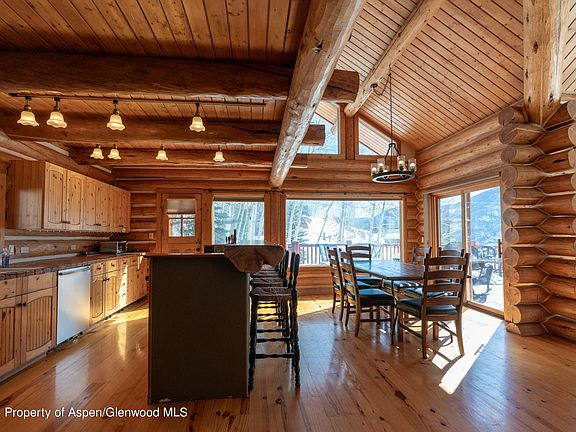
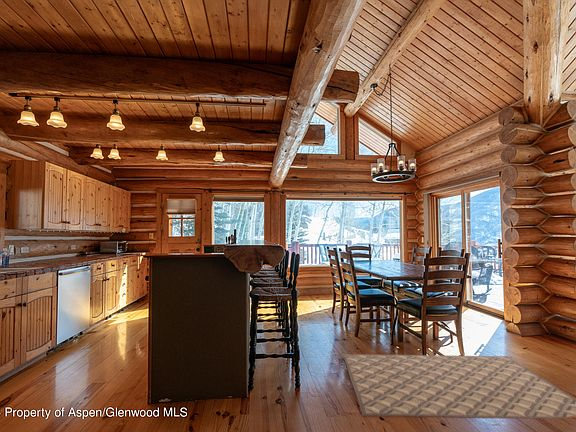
+ rug [342,353,576,419]
